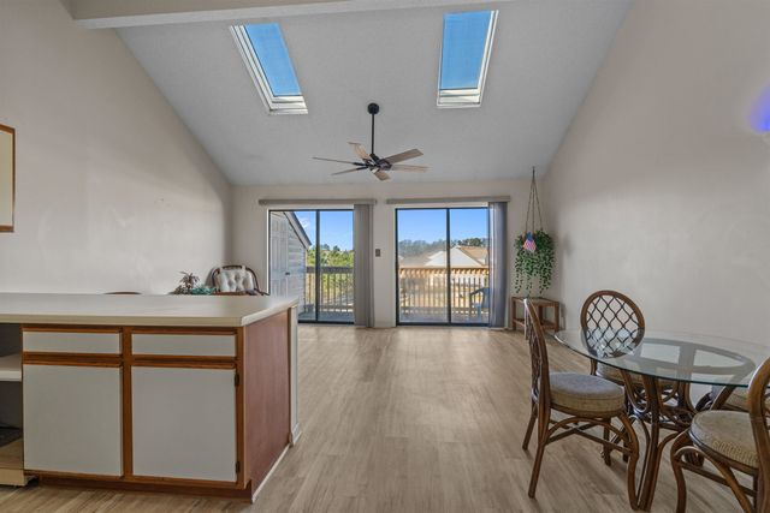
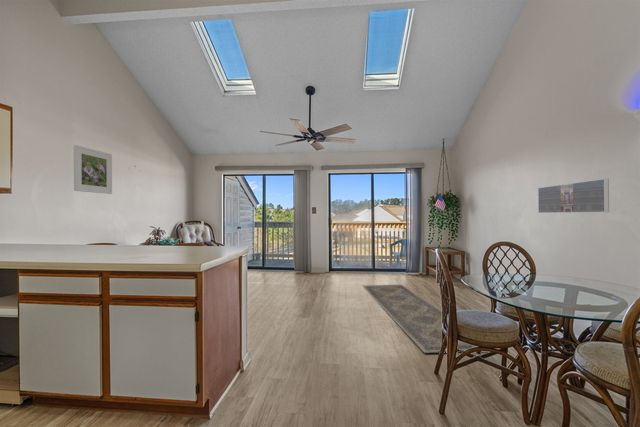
+ rug [362,284,475,354]
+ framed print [537,178,610,214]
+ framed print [73,144,113,195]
